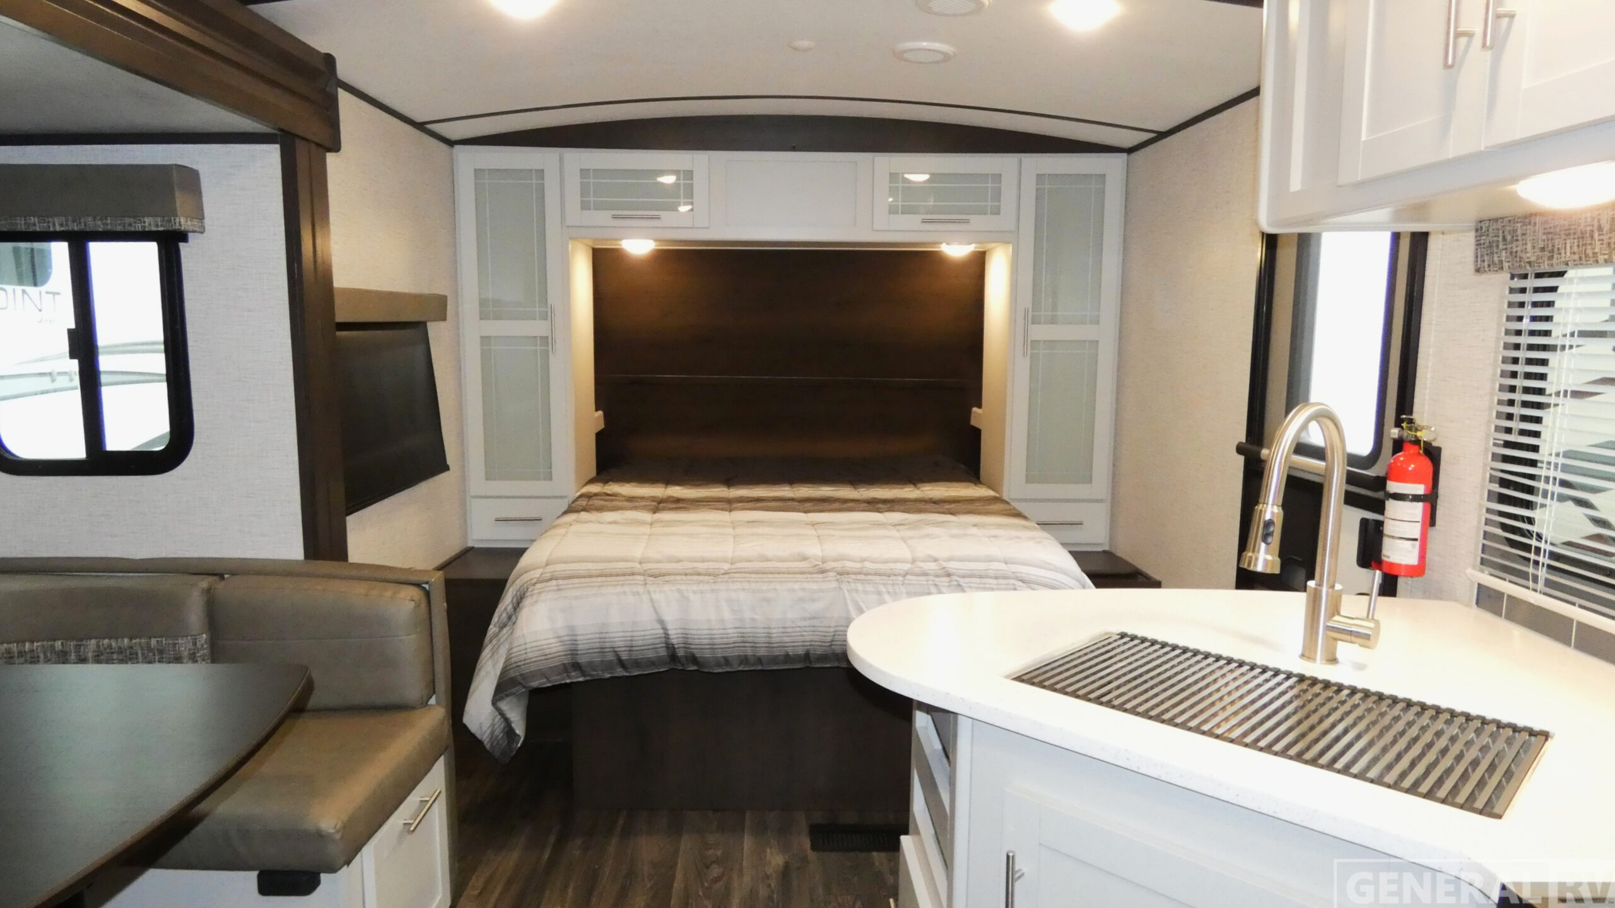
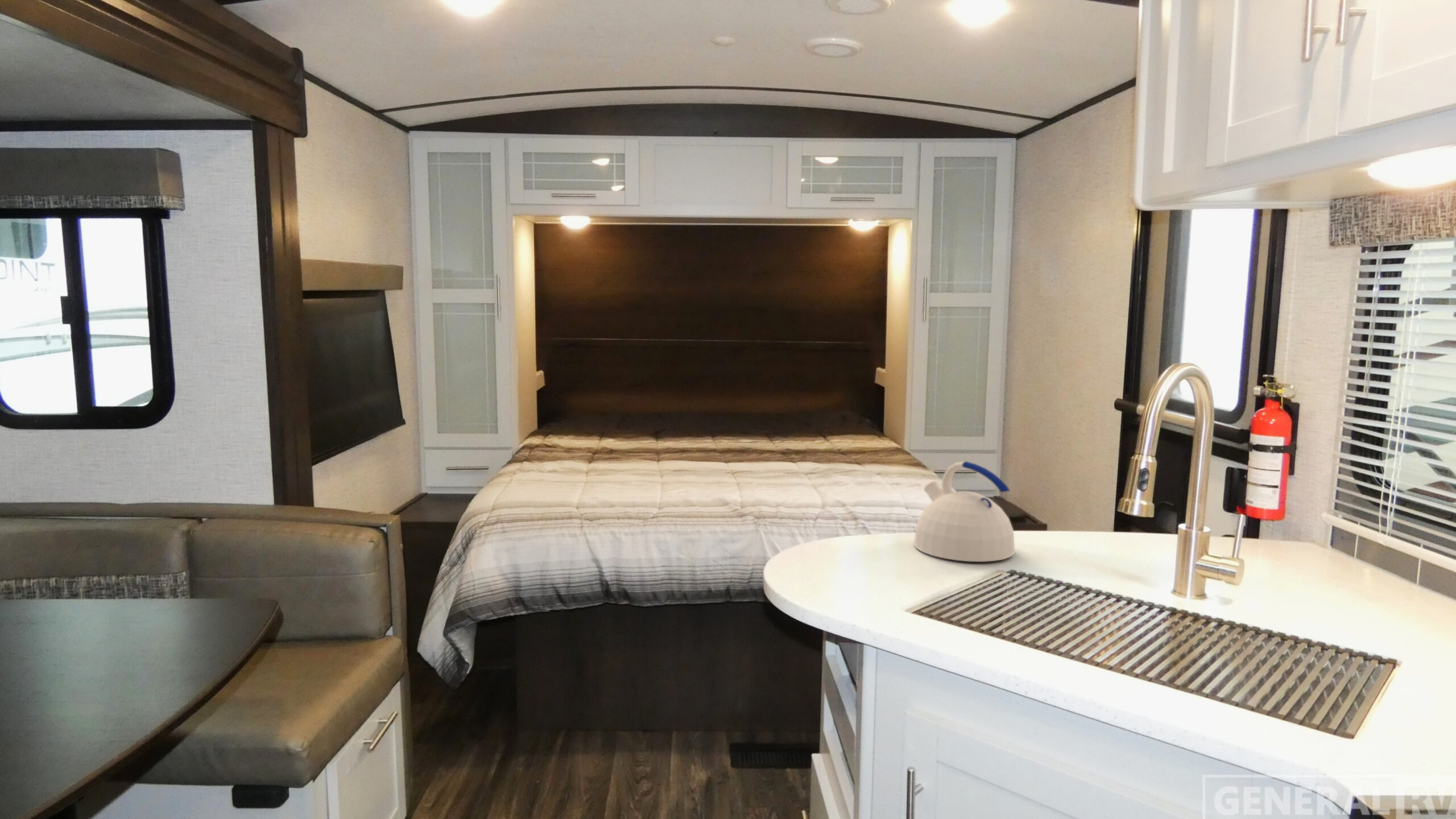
+ kettle [913,461,1016,562]
